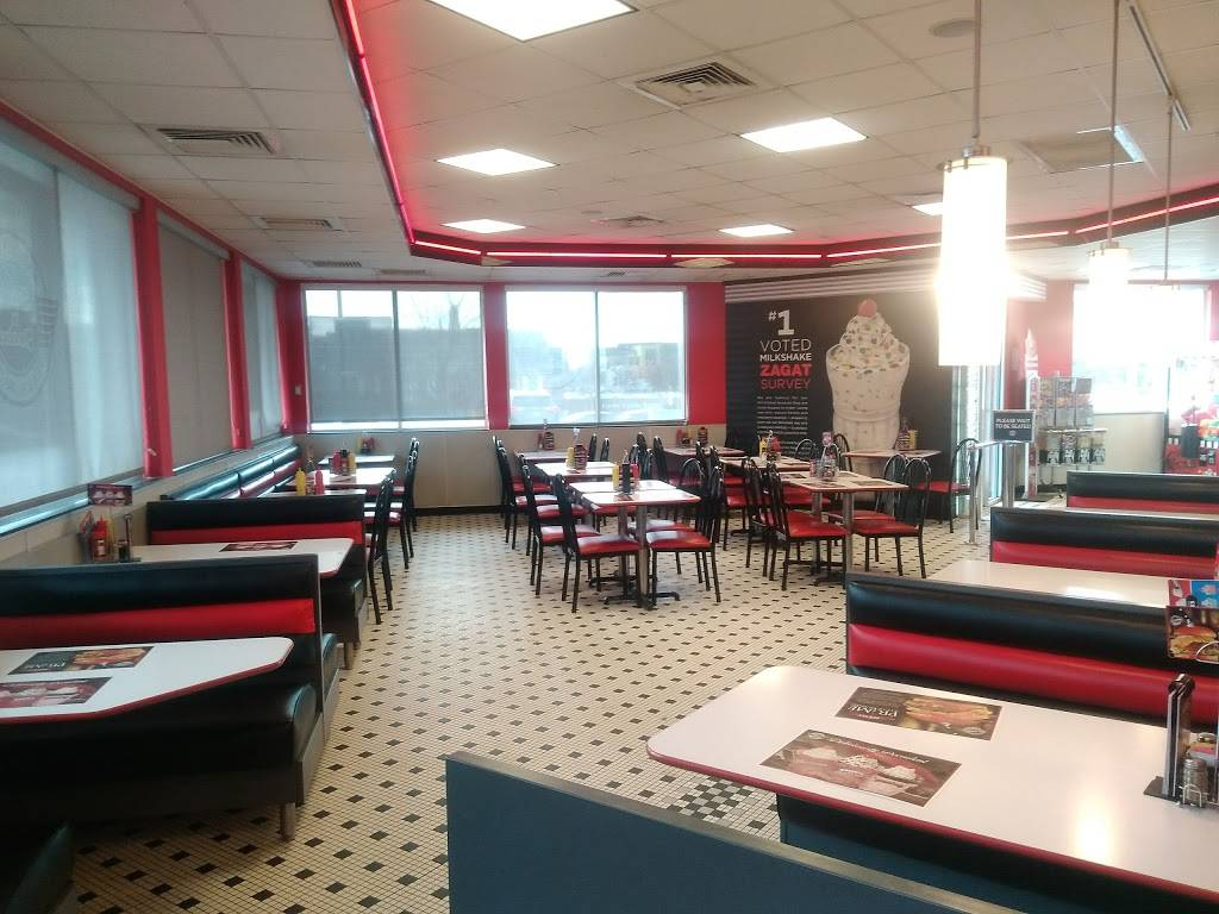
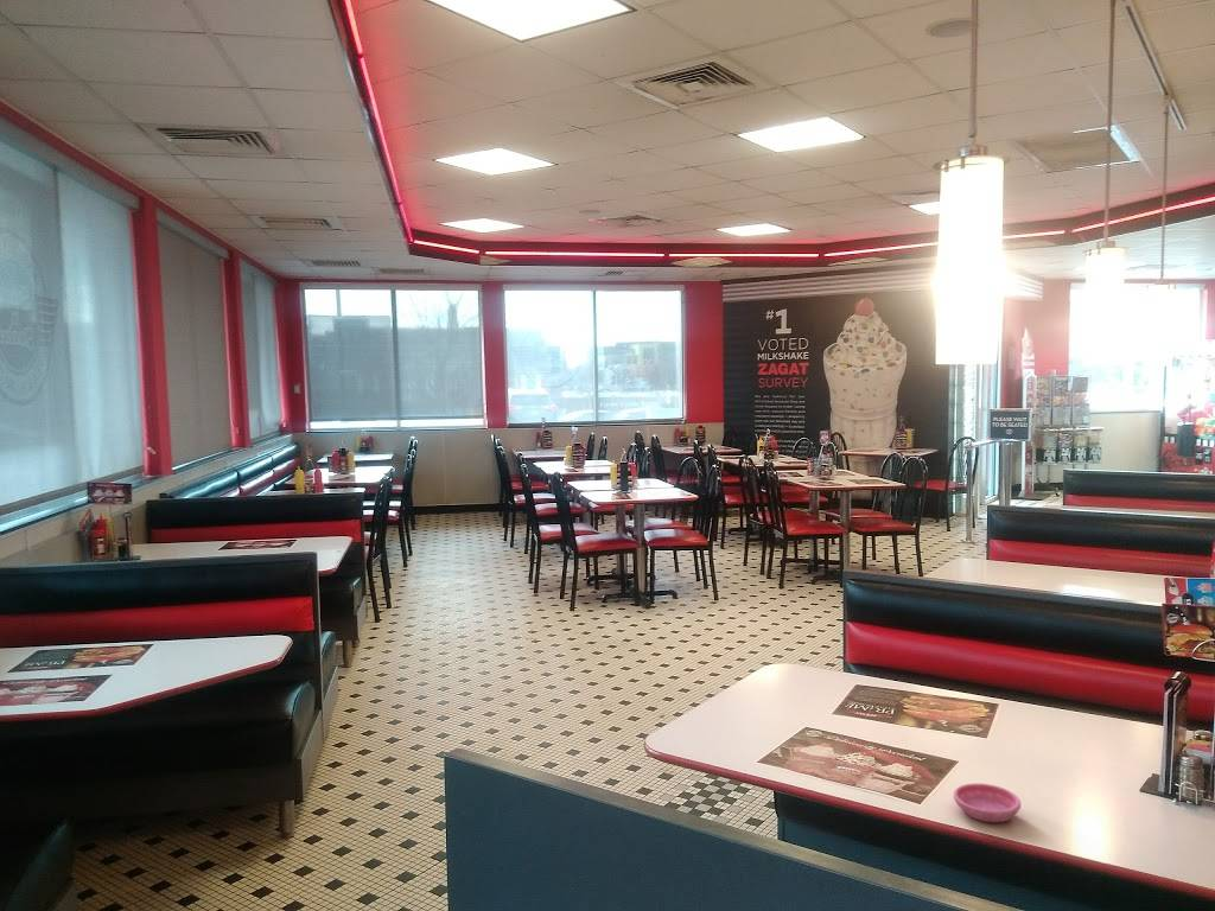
+ saucer [953,782,1022,823]
